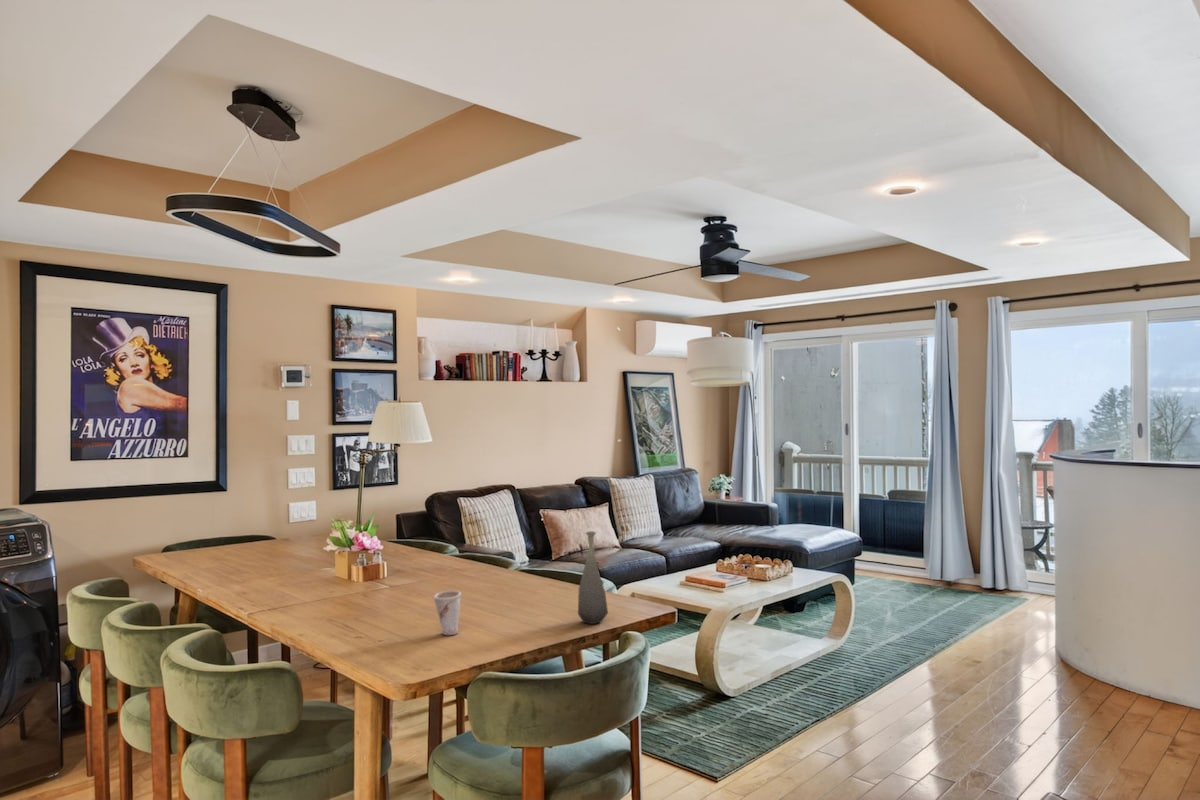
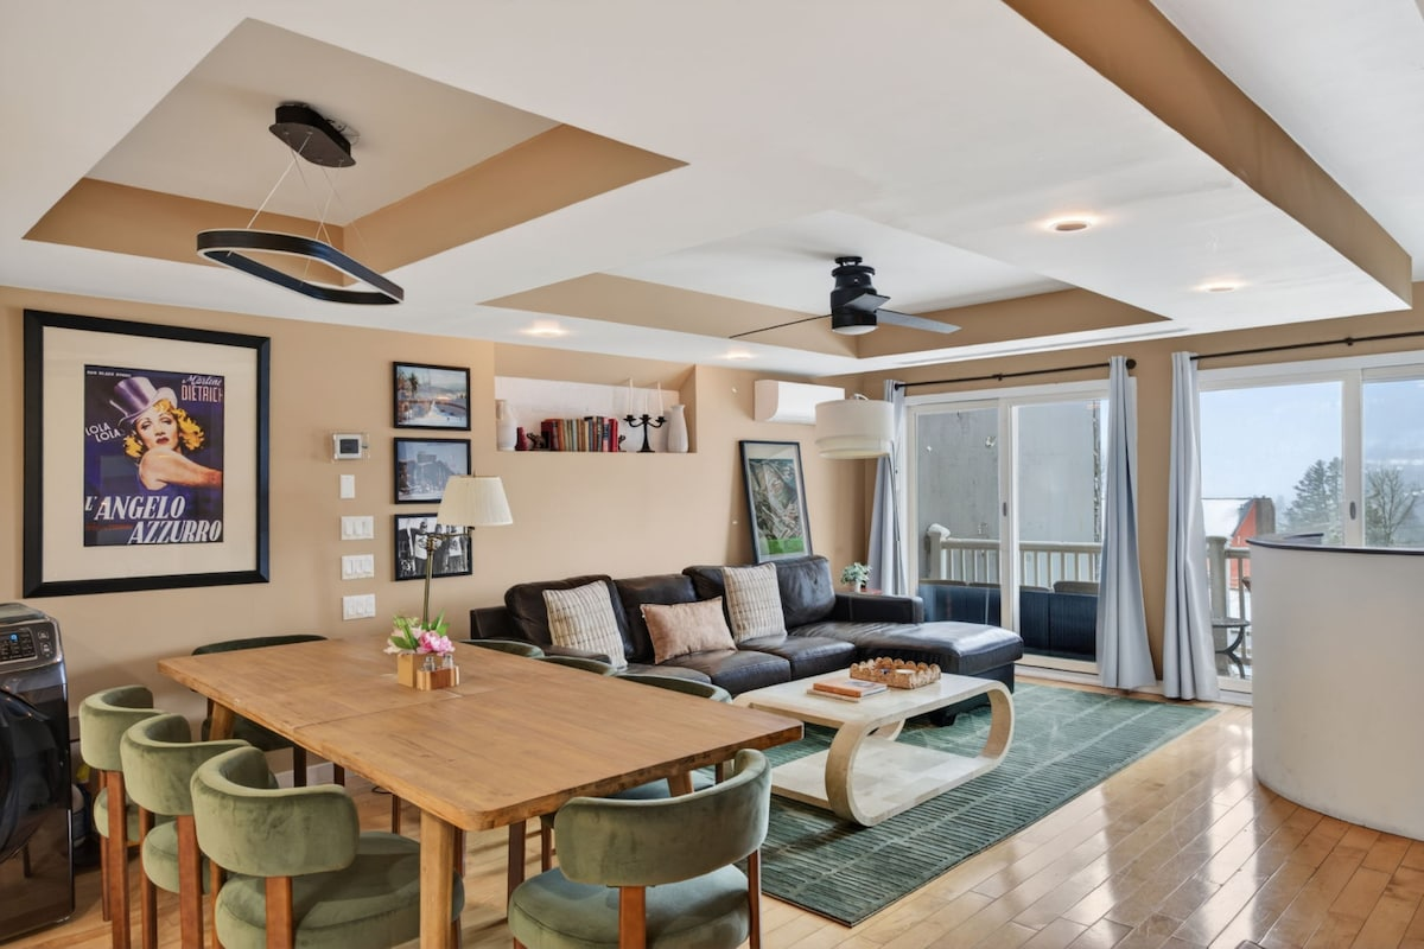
- cup [432,589,462,636]
- bottle [577,530,609,625]
